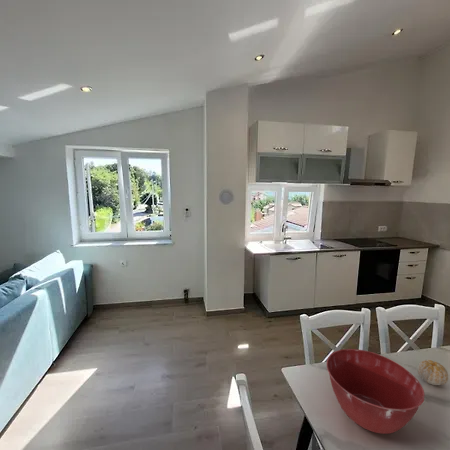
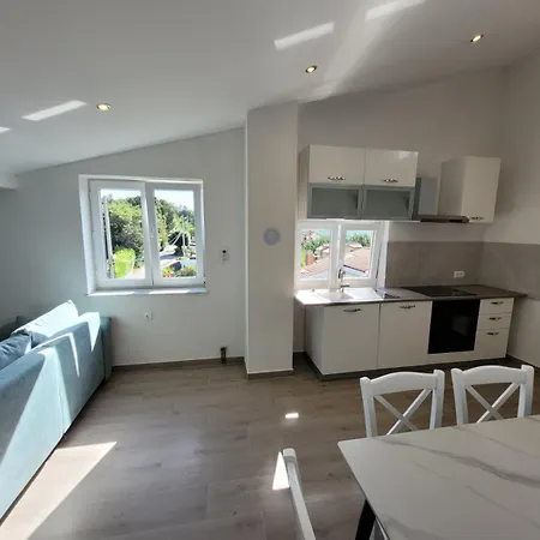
- fruit [417,359,449,386]
- mixing bowl [326,348,426,435]
